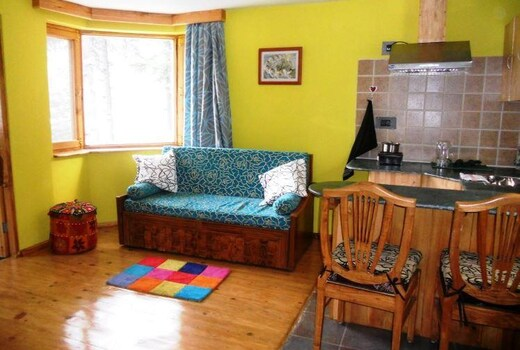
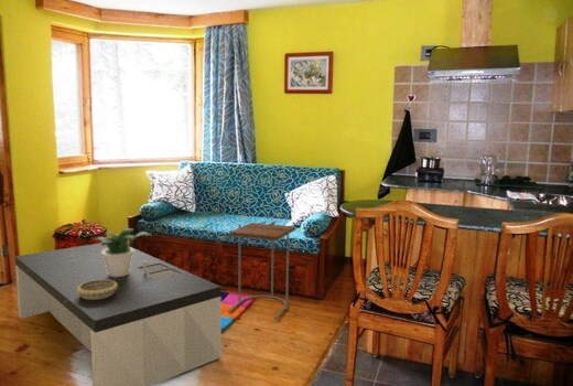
+ coffee table [14,242,223,386]
+ decorative bowl [77,280,118,300]
+ potted plant [93,227,153,277]
+ side table [227,221,296,321]
